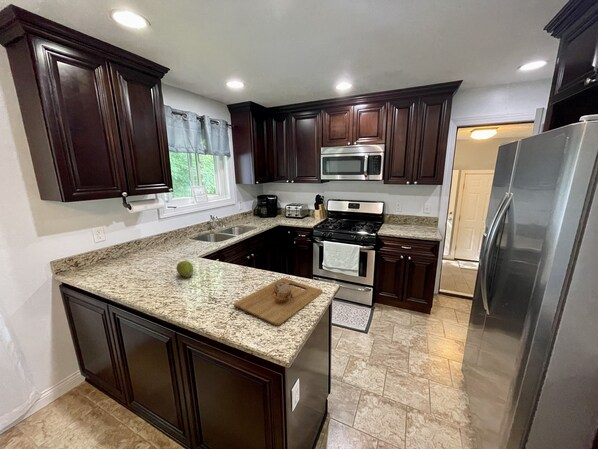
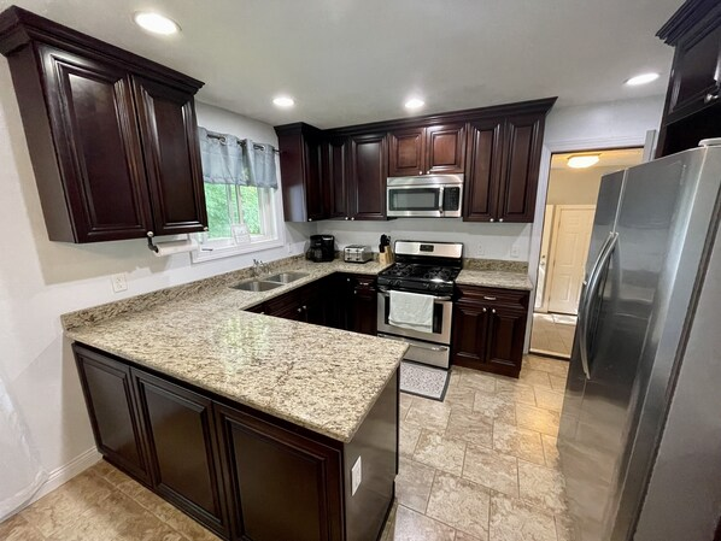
- cutting board [233,277,323,326]
- fruit [176,260,194,278]
